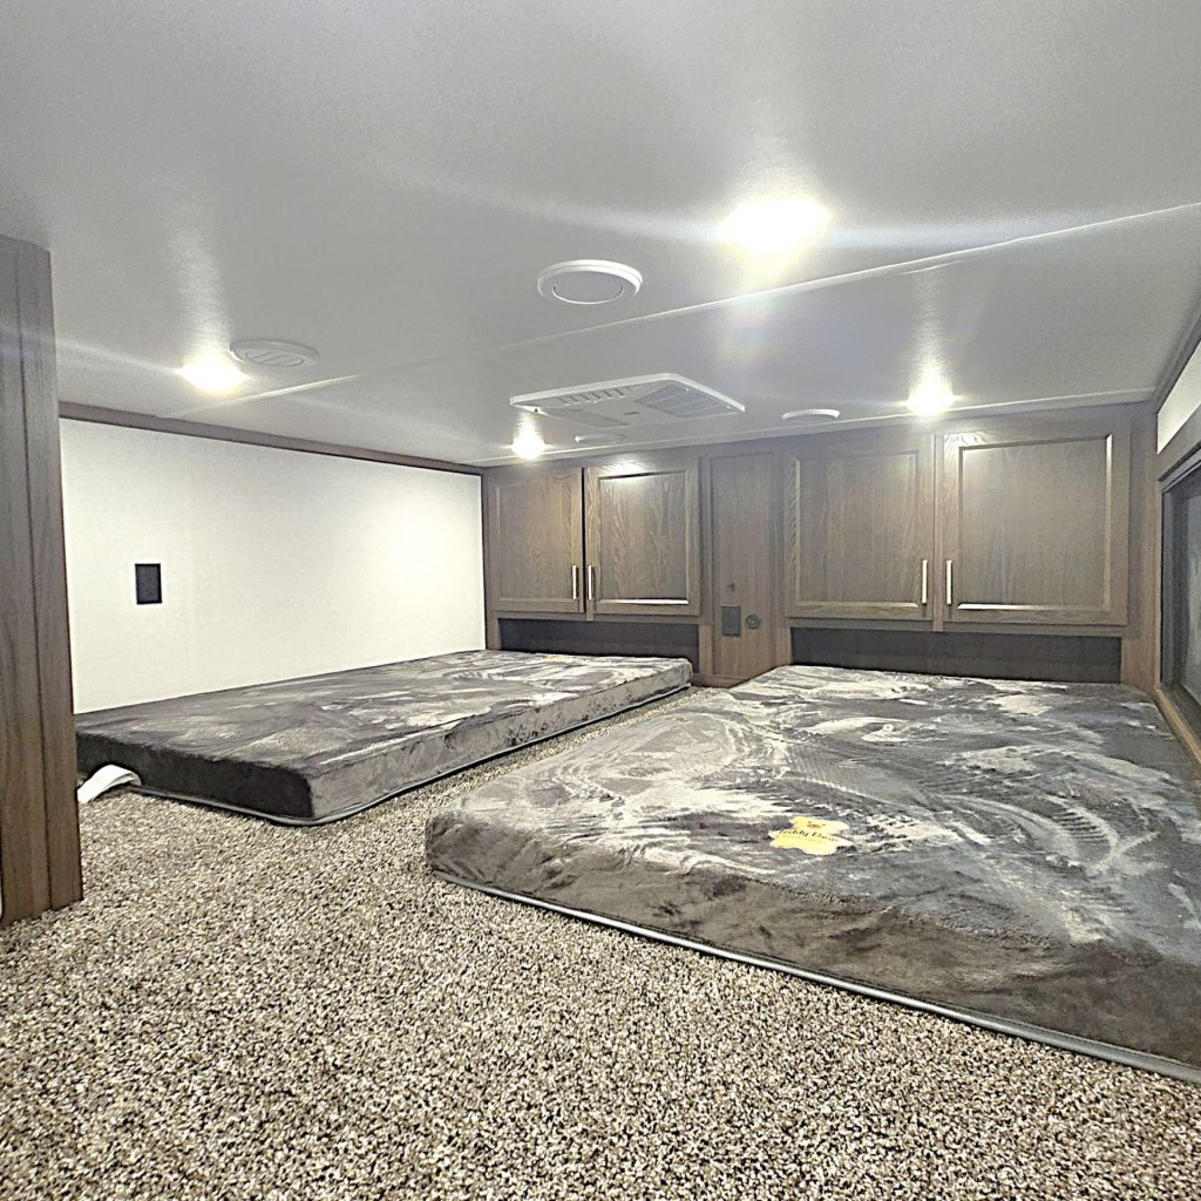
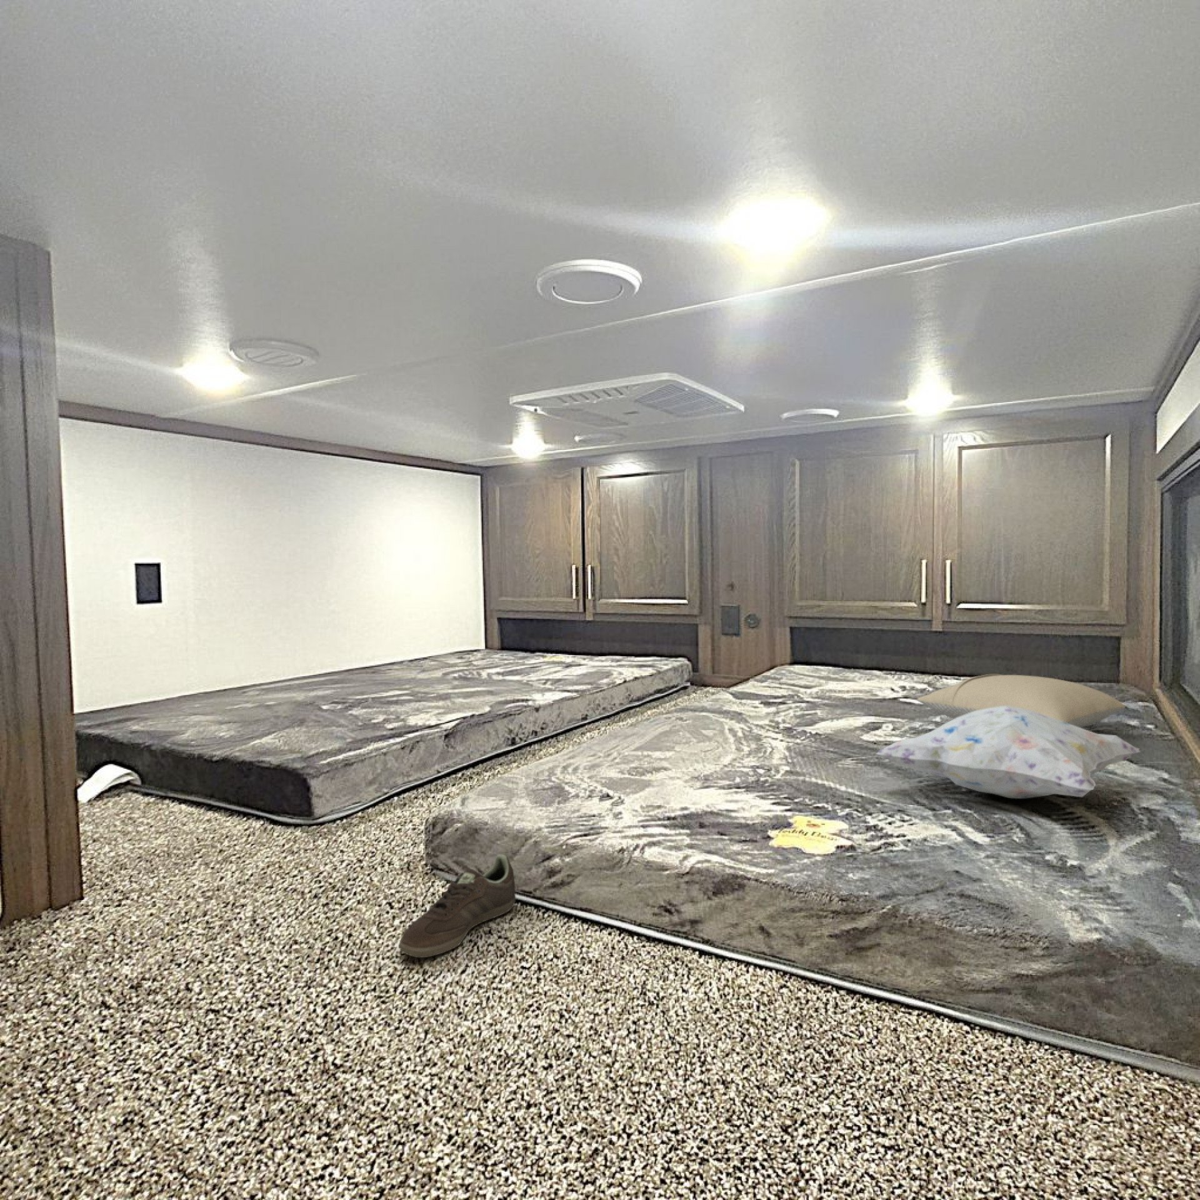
+ decorative pillow [876,705,1141,799]
+ sneaker [399,854,516,958]
+ pillow [916,674,1126,729]
